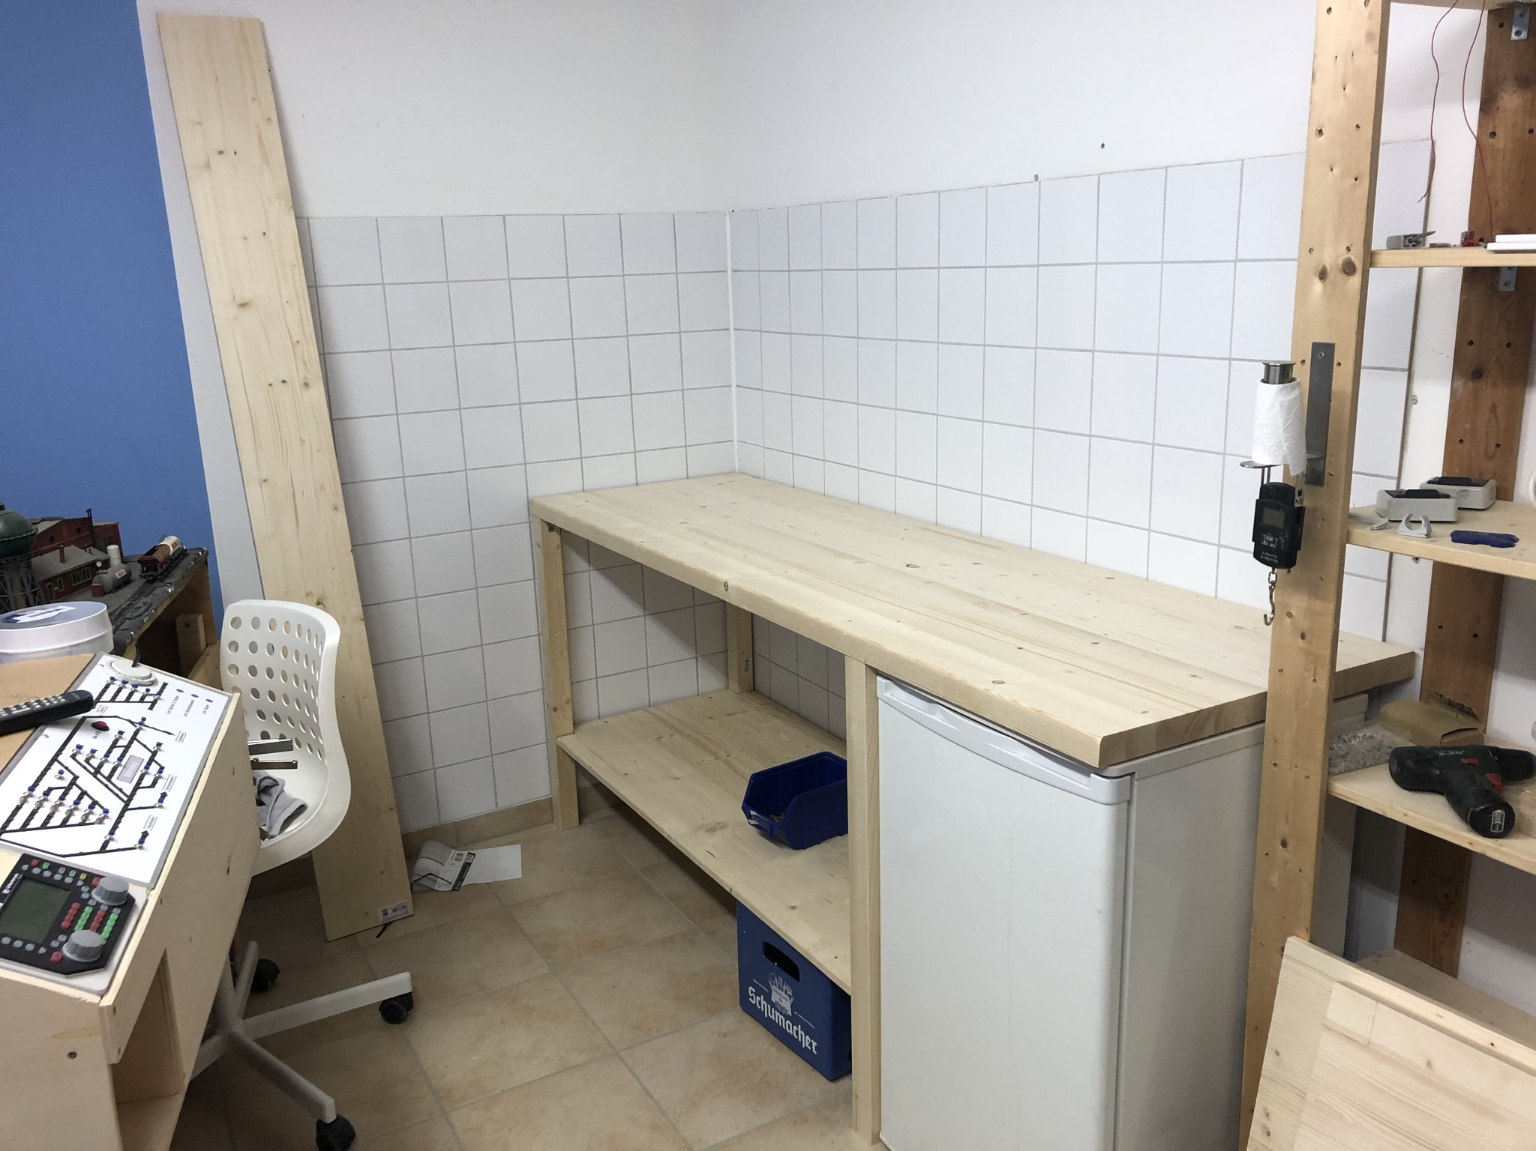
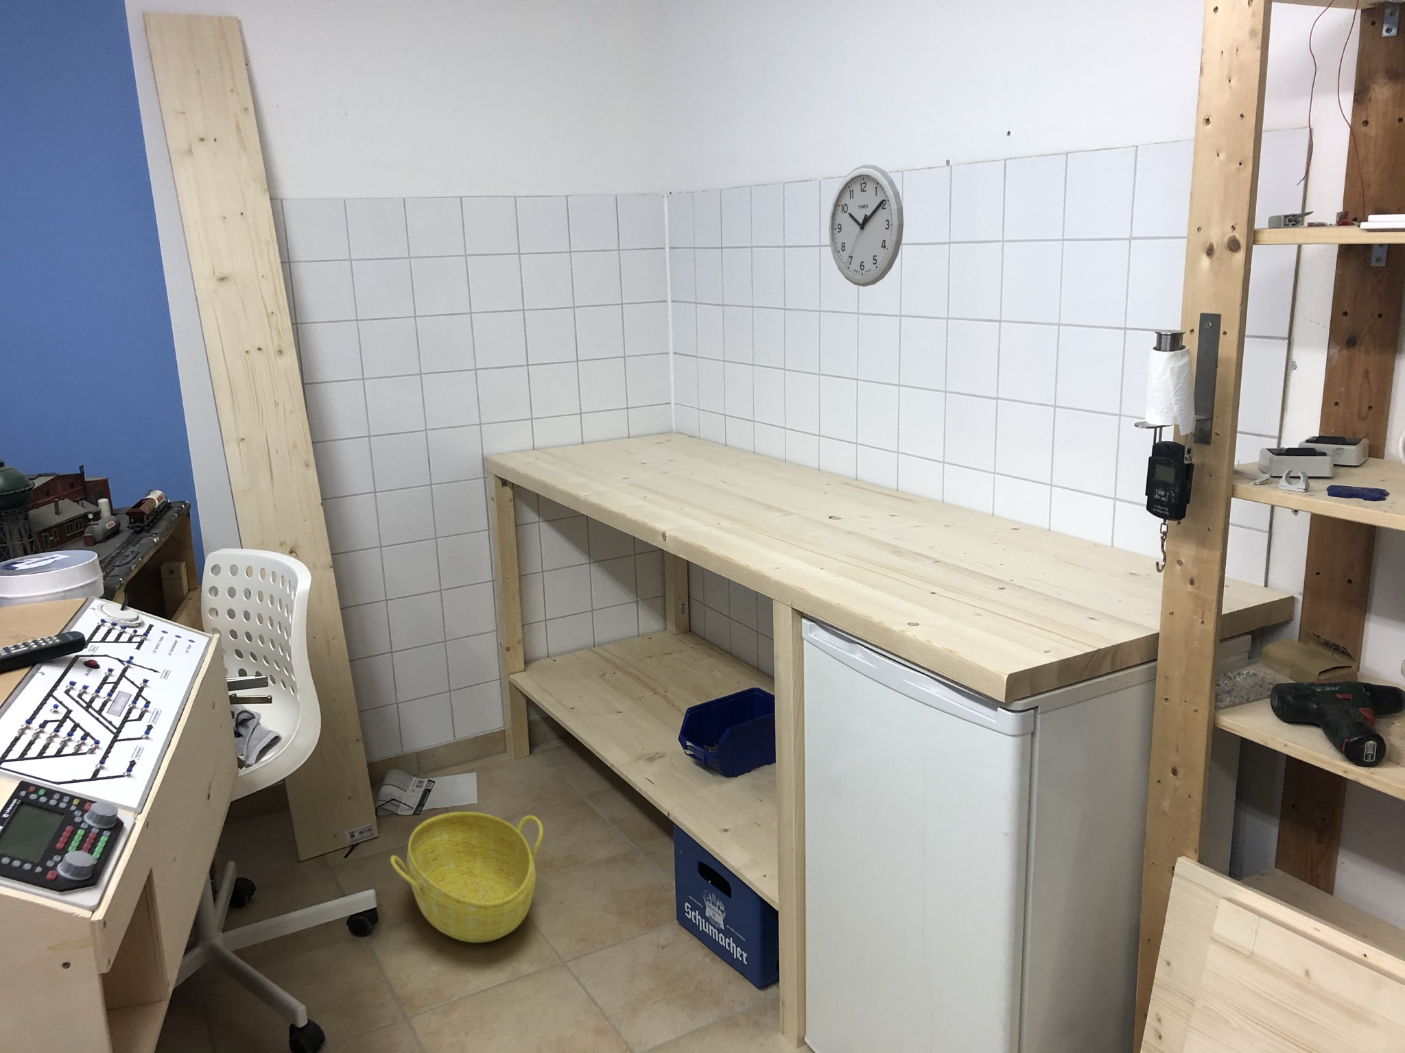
+ basket [389,811,544,943]
+ wall clock [828,164,904,288]
